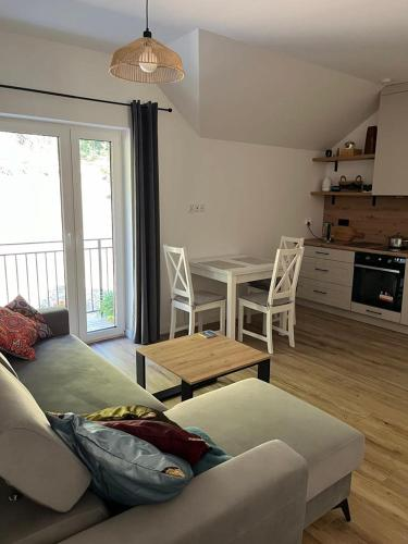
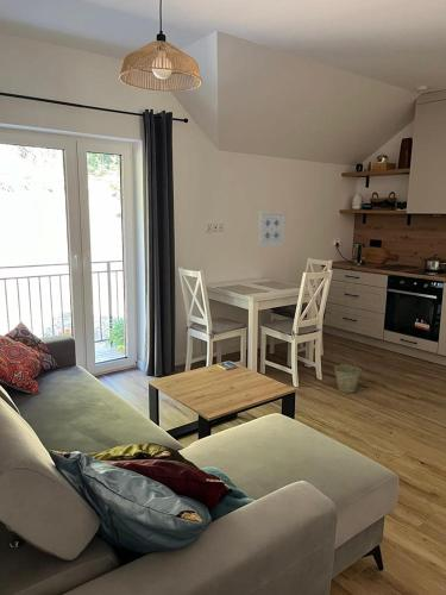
+ wall art [257,211,285,248]
+ bucket [333,353,363,394]
